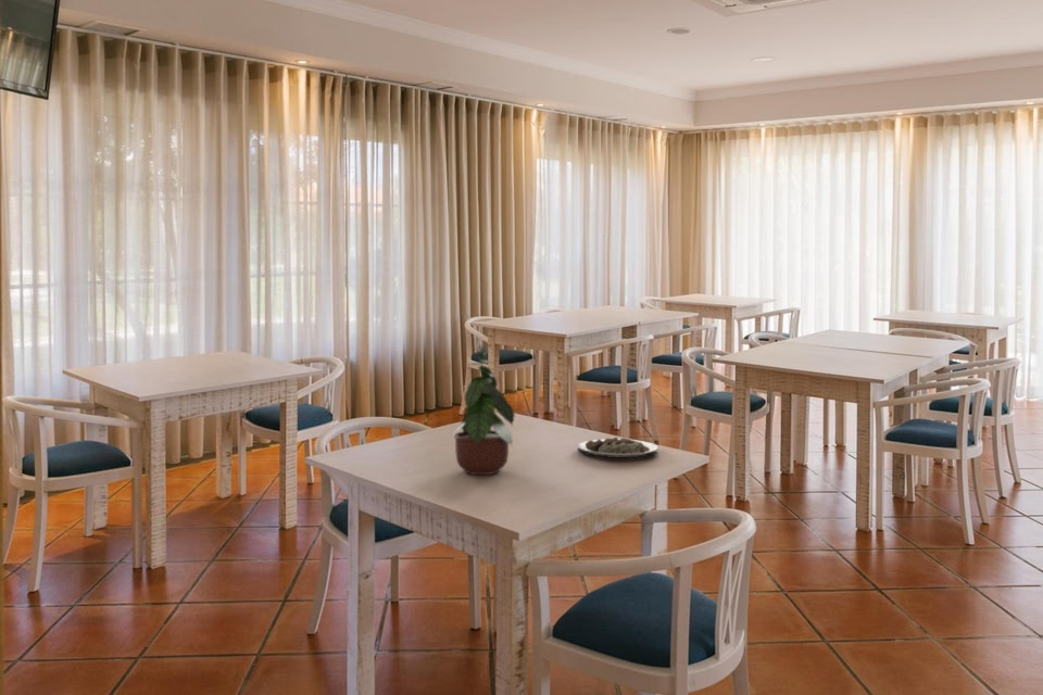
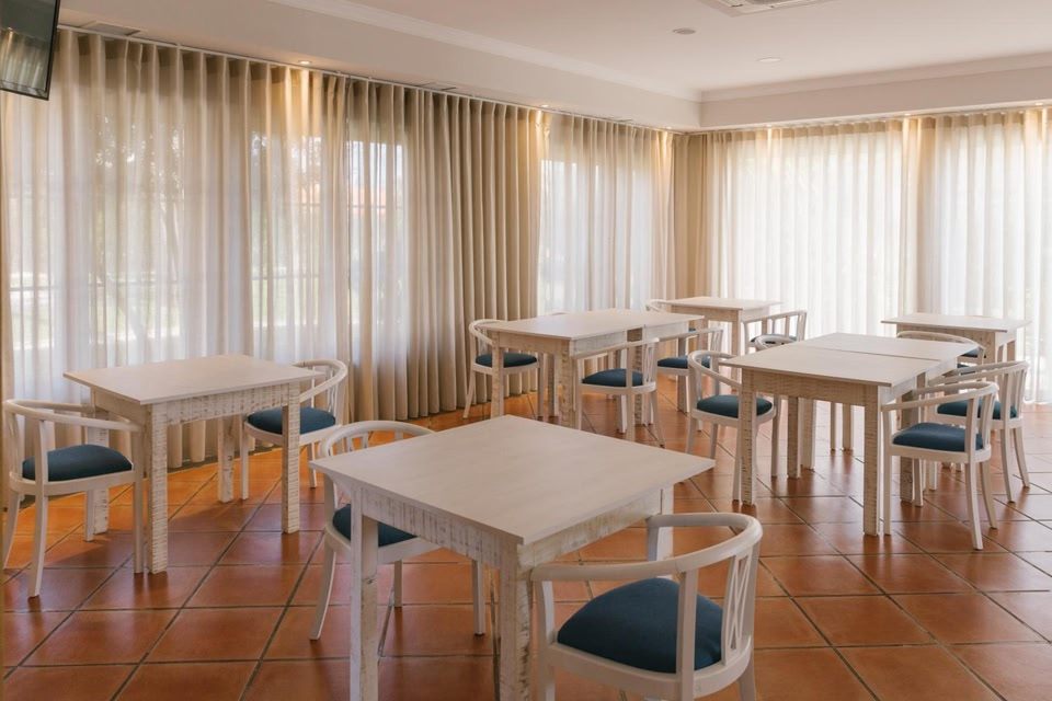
- potted plant [450,344,516,476]
- plate [577,437,658,459]
